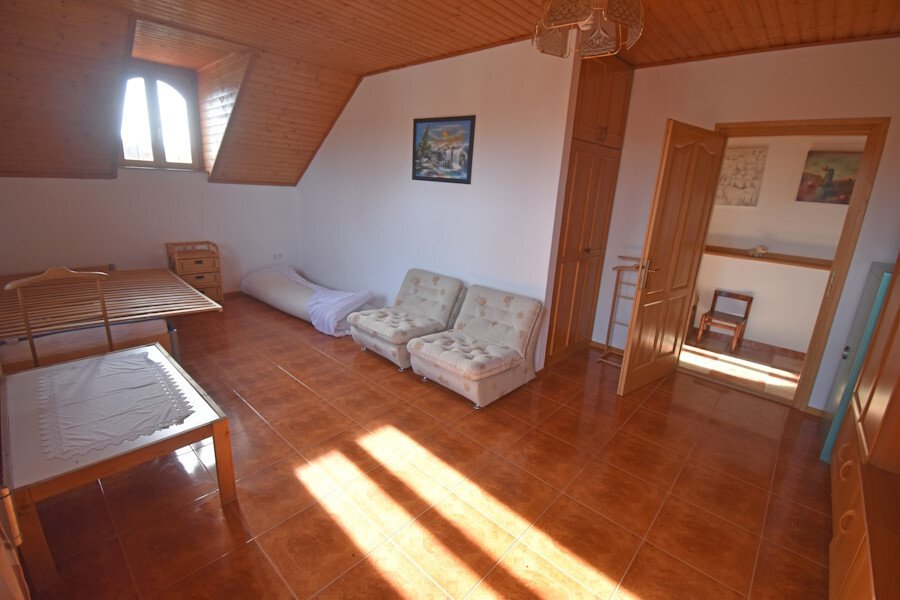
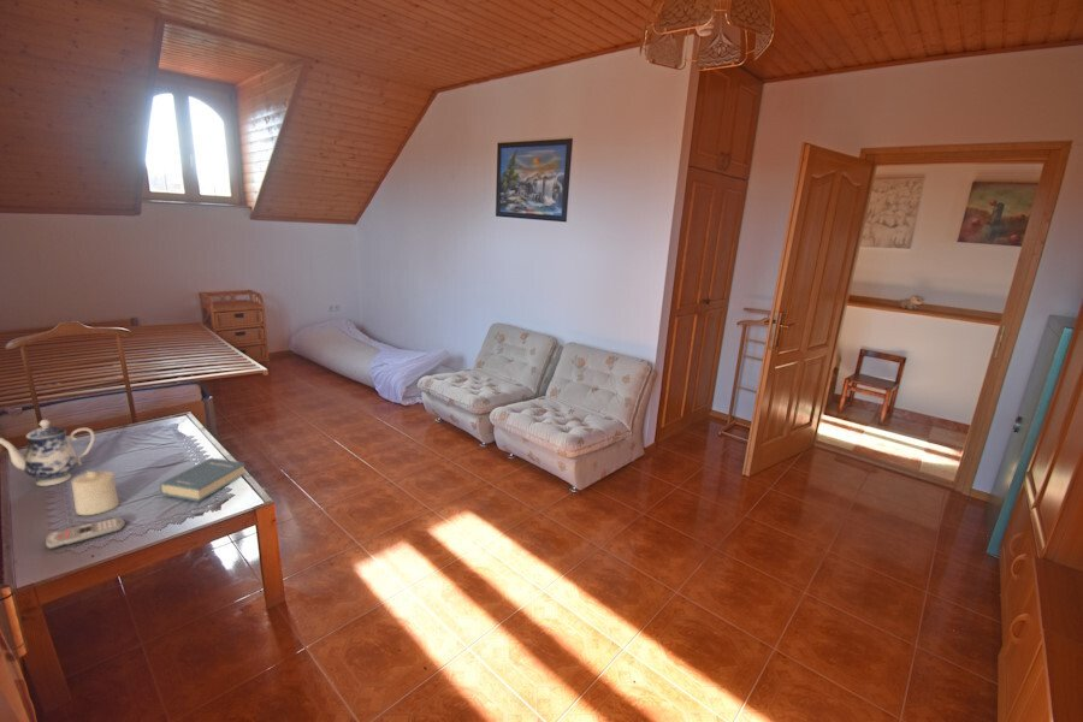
+ teapot [0,419,96,487]
+ candle [71,469,120,516]
+ hardback book [159,457,247,503]
+ remote control [45,516,126,550]
